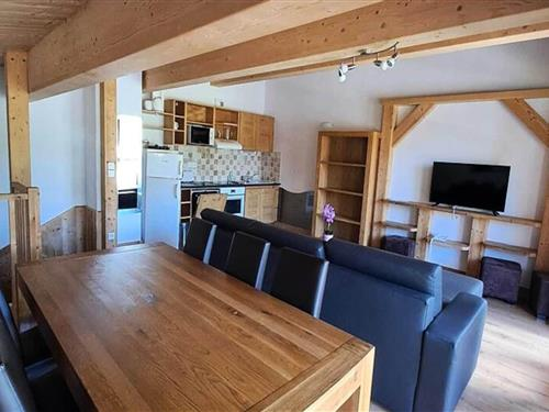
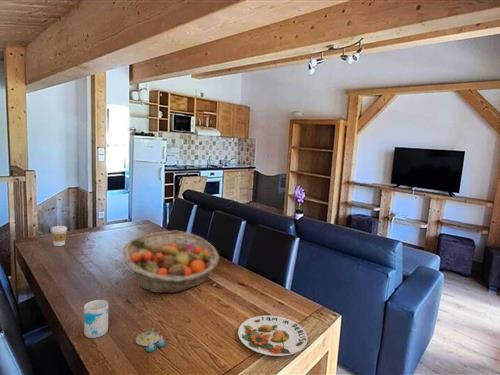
+ fruit basket [122,230,220,294]
+ plate [237,314,309,357]
+ coffee cup [50,225,68,247]
+ mug [83,299,109,339]
+ salt and pepper shaker set [135,326,167,353]
